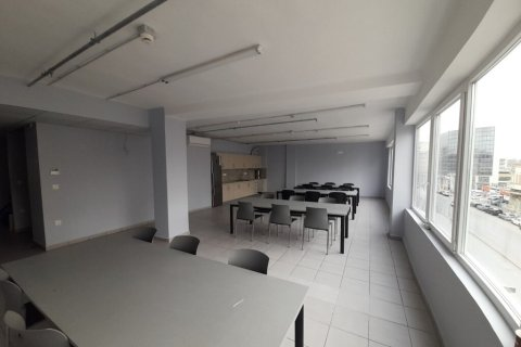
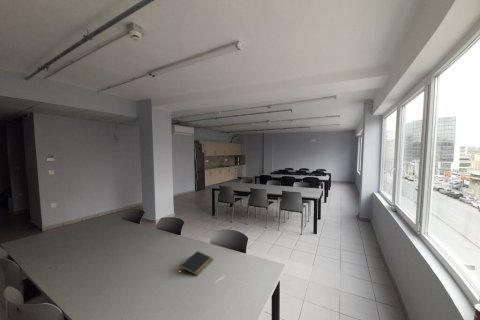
+ notepad [179,250,214,277]
